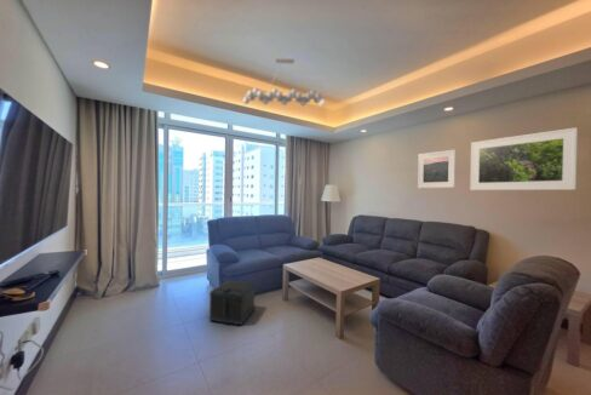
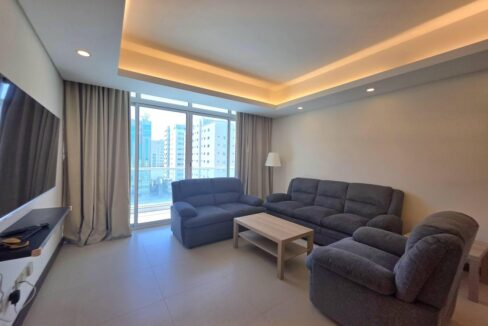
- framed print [469,126,579,191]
- chandelier [242,56,326,108]
- ottoman [208,280,257,326]
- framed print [417,148,457,189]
